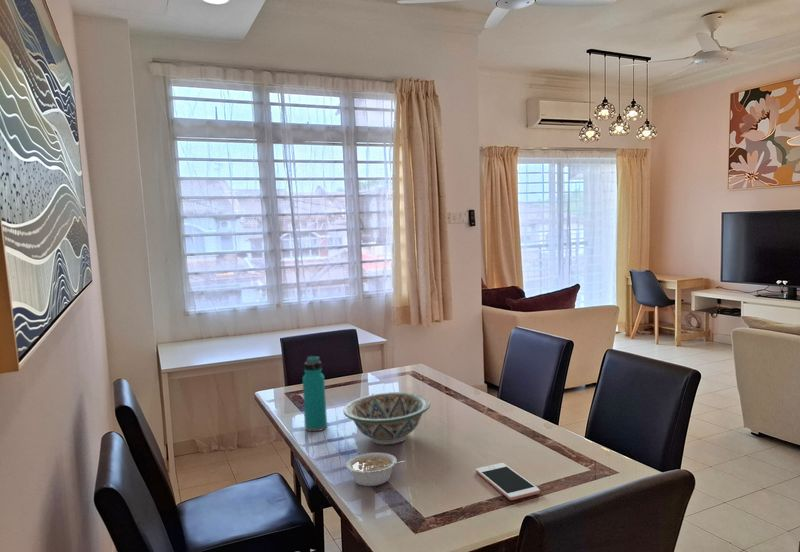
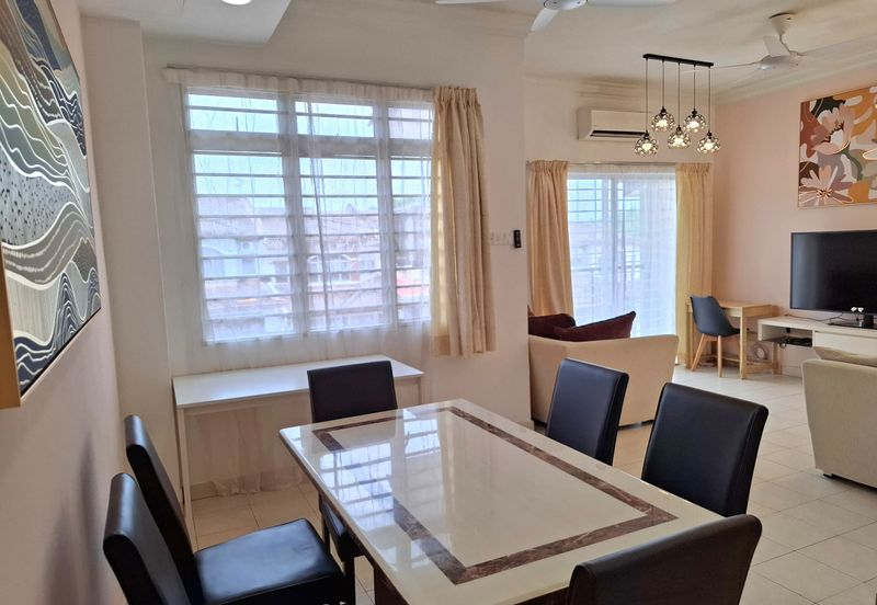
- legume [345,452,406,487]
- water bottle [302,355,328,432]
- cell phone [475,462,541,501]
- decorative bowl [342,391,431,445]
